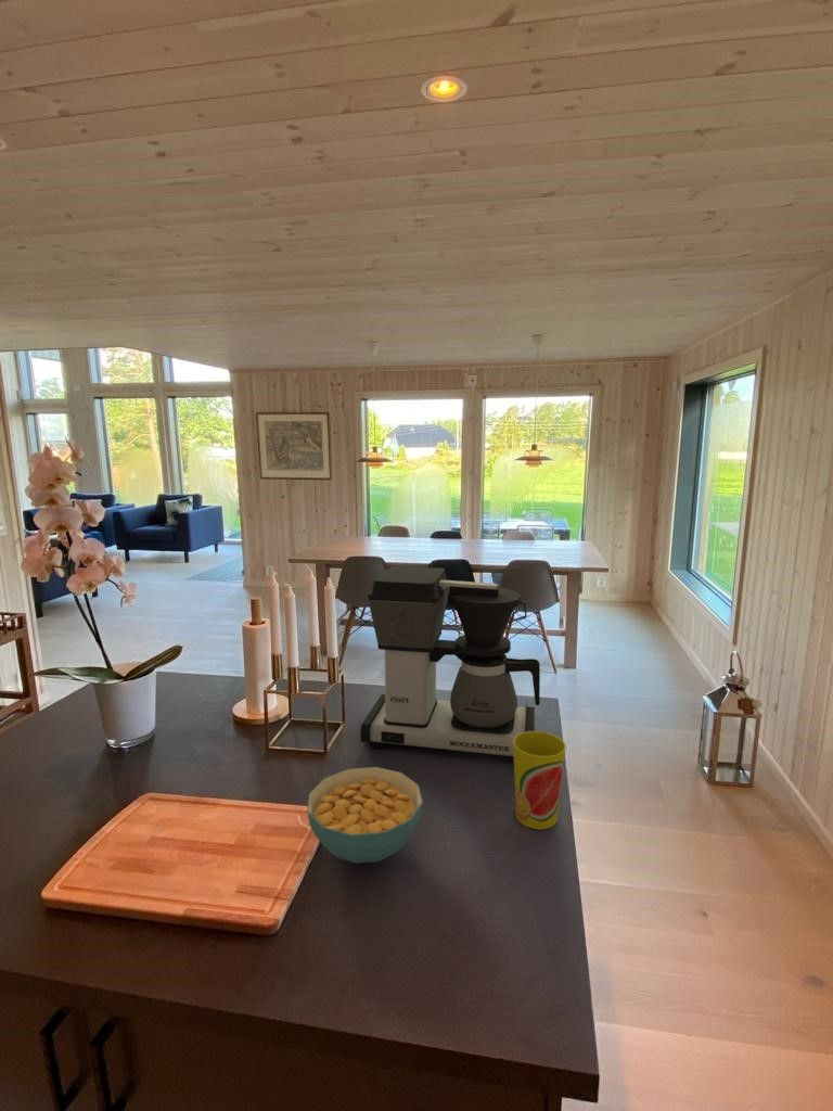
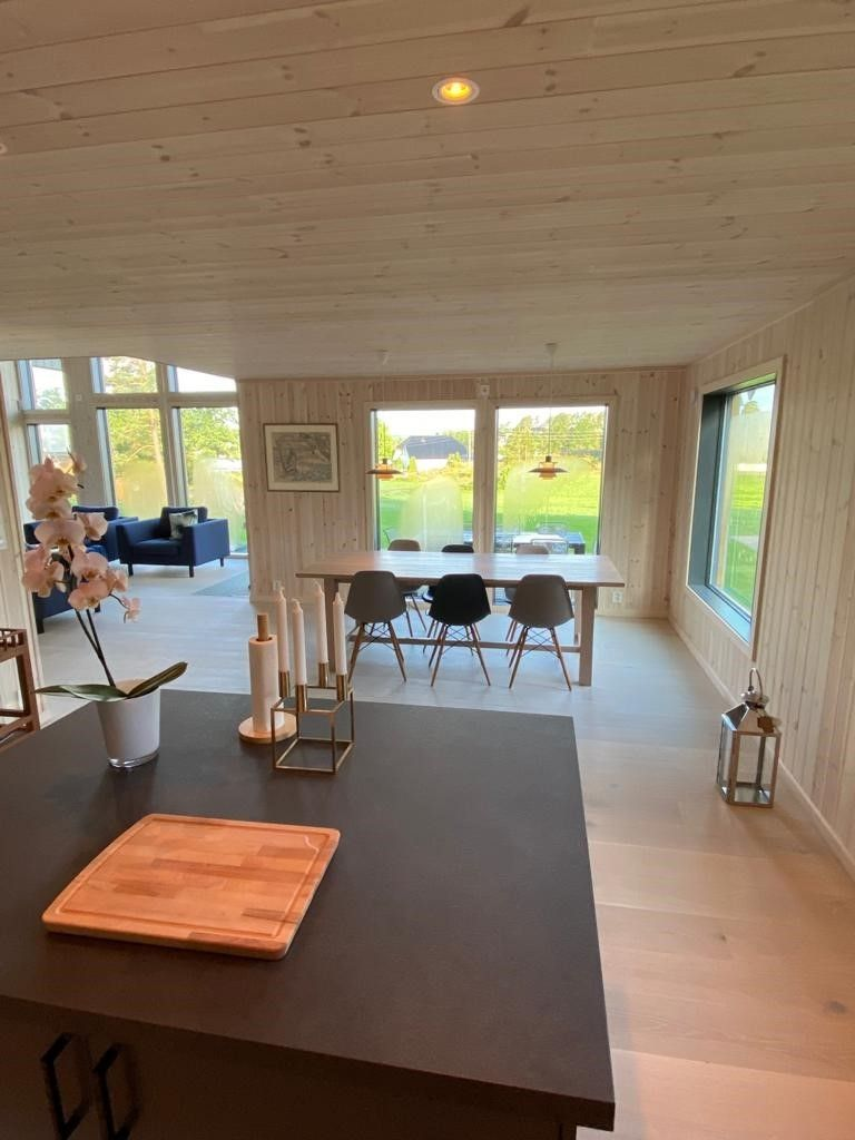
- coffee maker [359,565,541,764]
- cereal bowl [306,766,424,865]
- cup [513,730,567,830]
